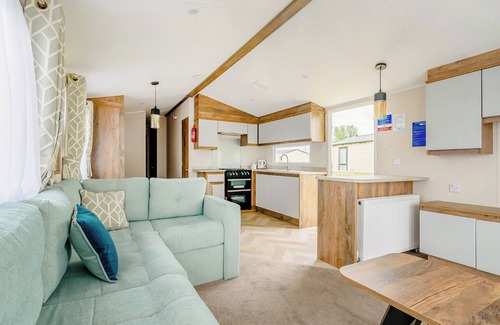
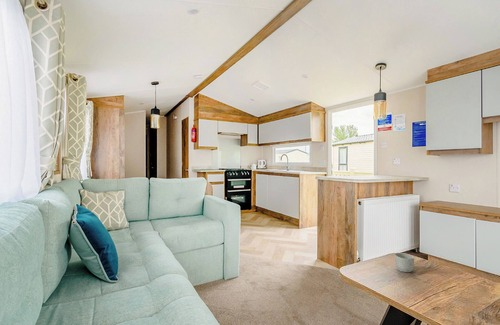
+ mug [394,252,415,273]
